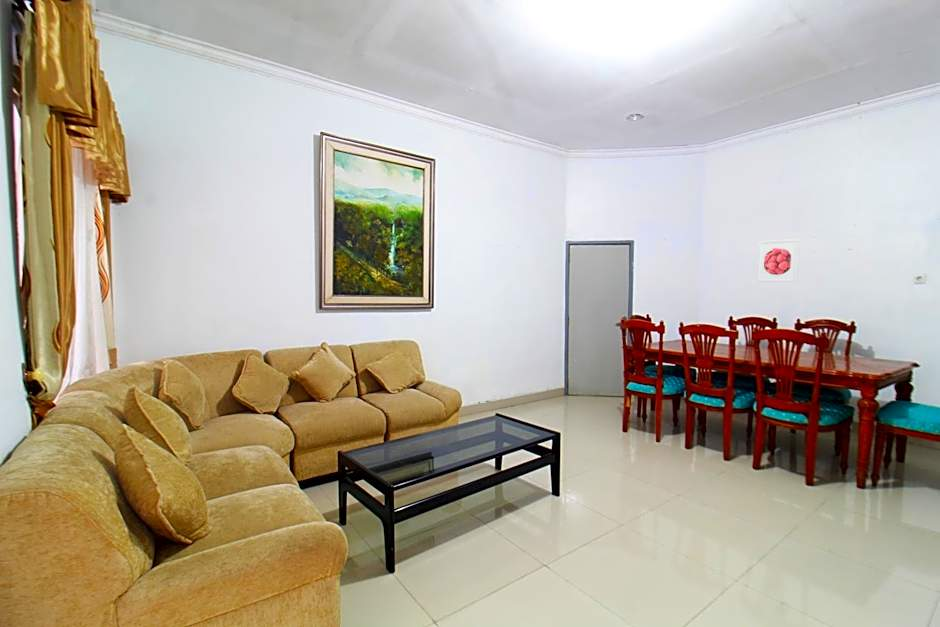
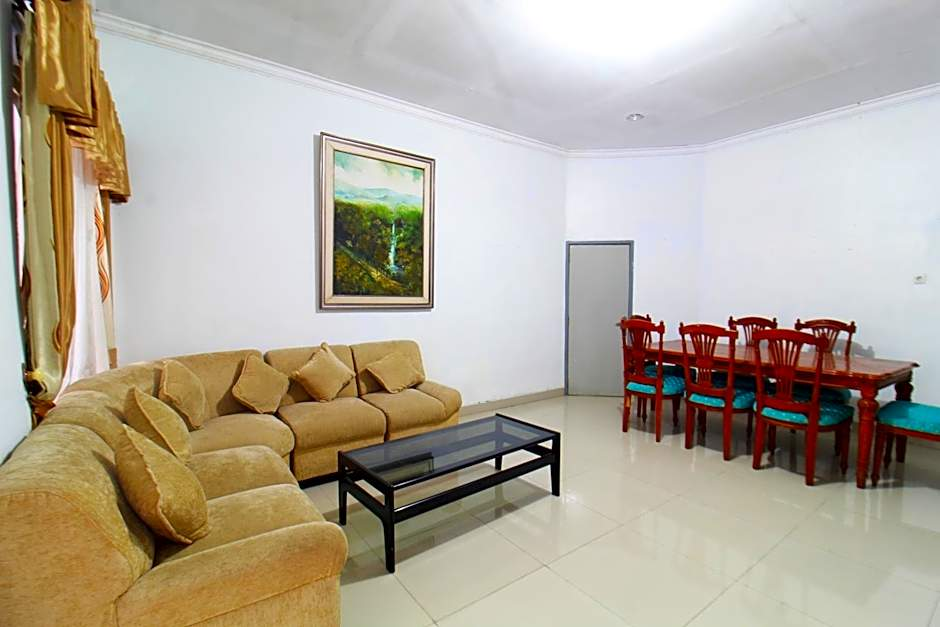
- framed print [756,238,801,283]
